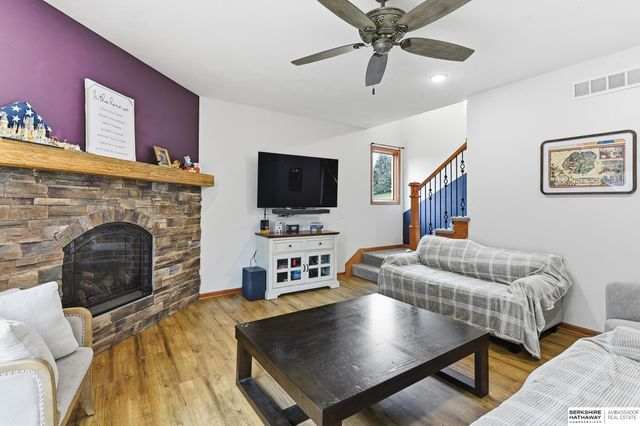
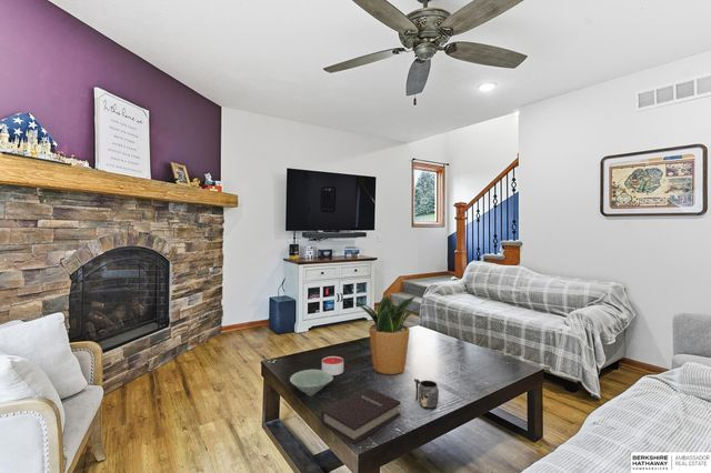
+ potted plant [353,293,423,375]
+ bowl [289,369,334,396]
+ book [320,388,402,445]
+ mug [413,378,440,411]
+ candle [321,355,344,376]
